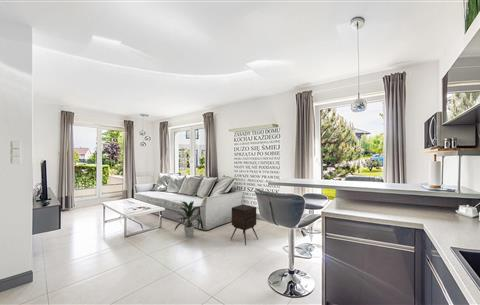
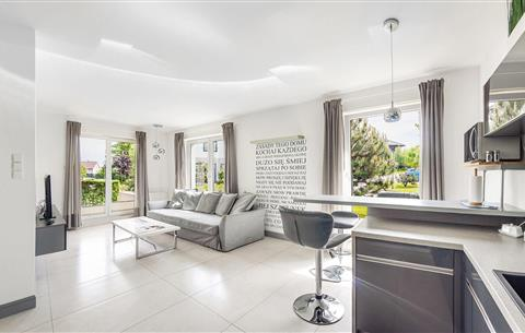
- side table [230,204,259,246]
- indoor plant [174,200,205,238]
